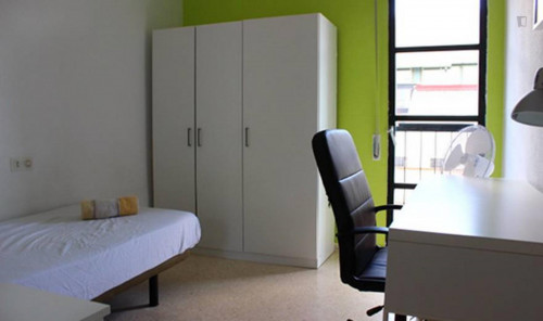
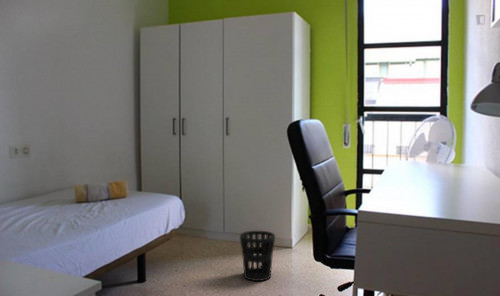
+ wastebasket [239,230,276,282]
